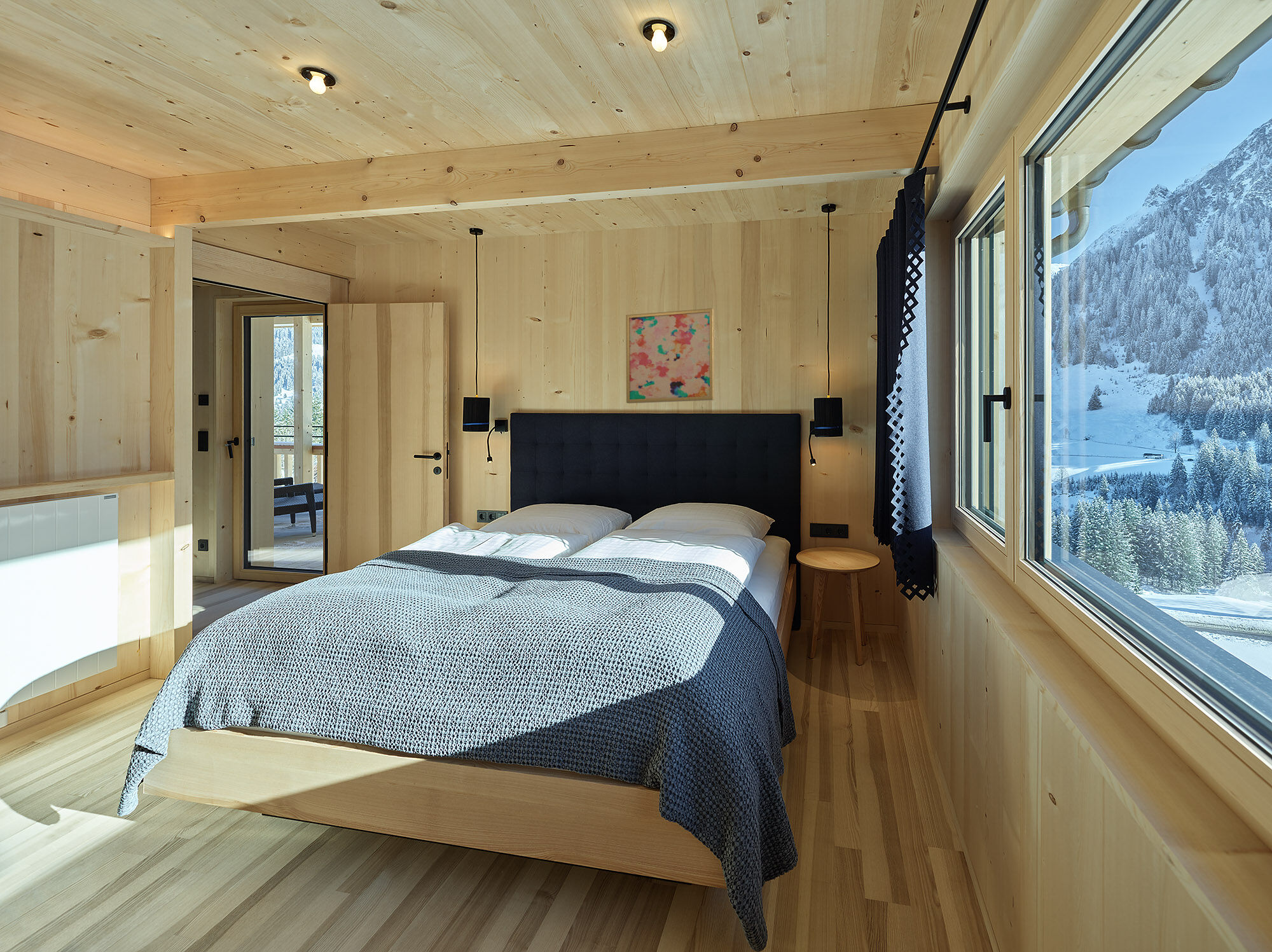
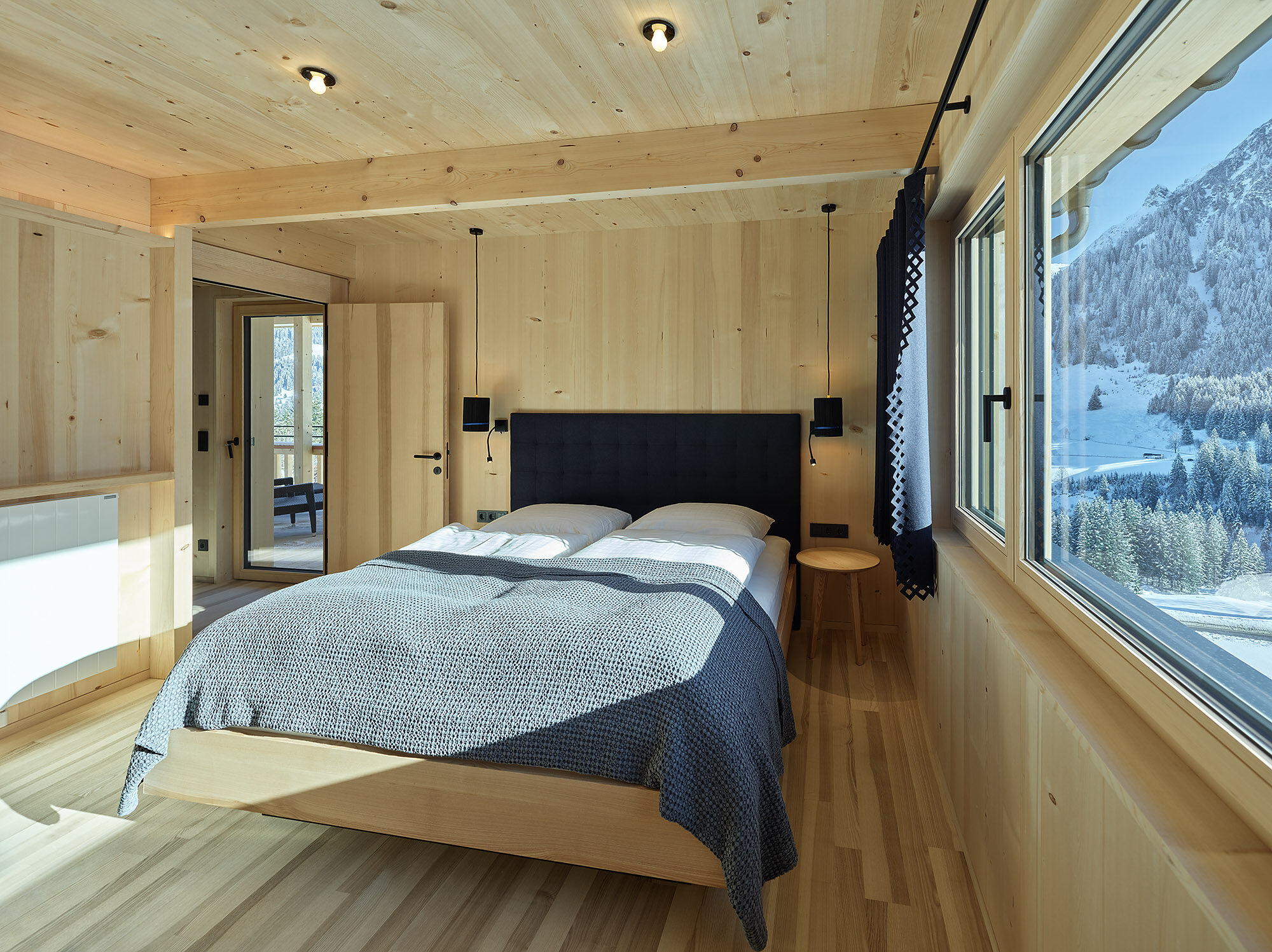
- wall art [626,308,715,404]
